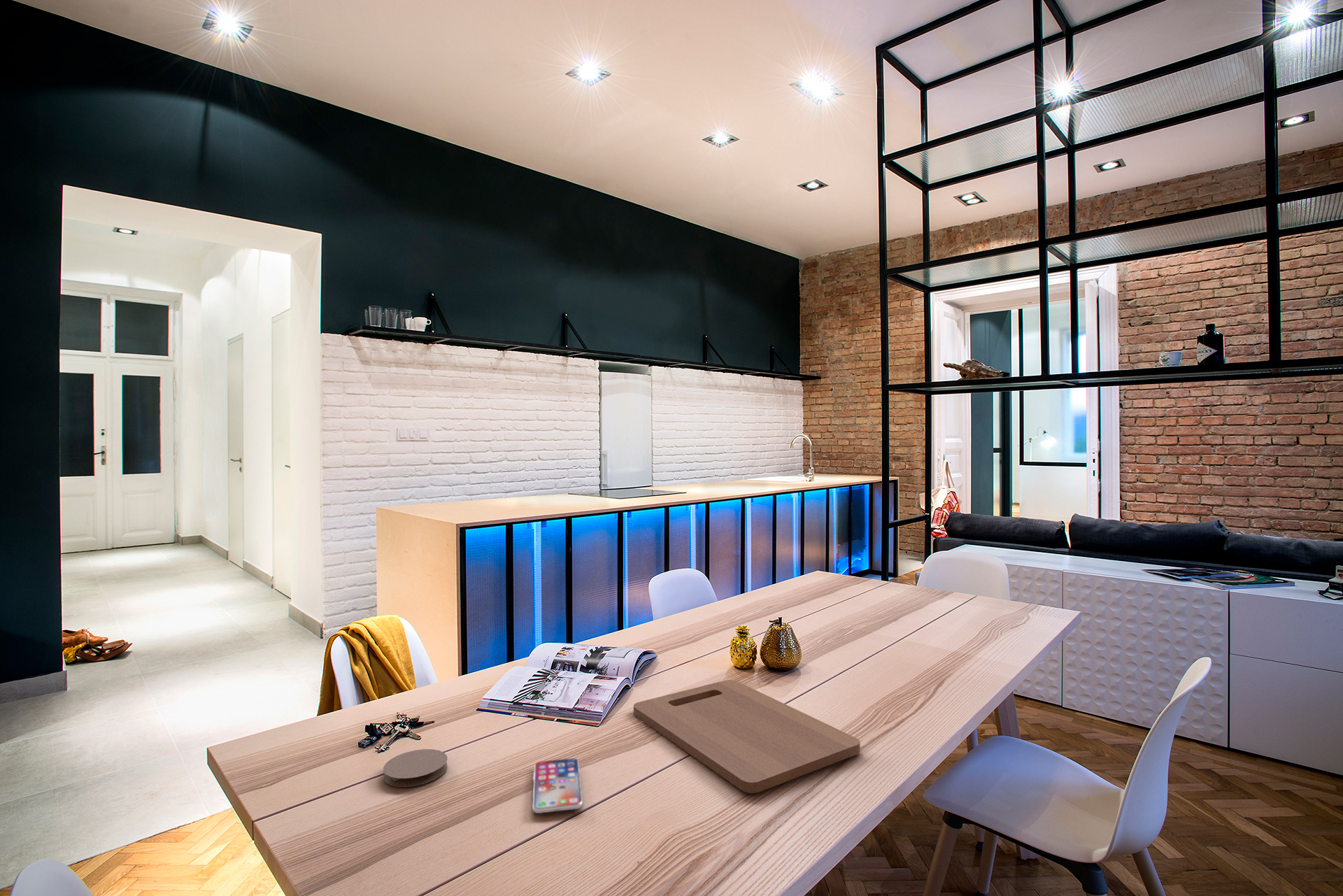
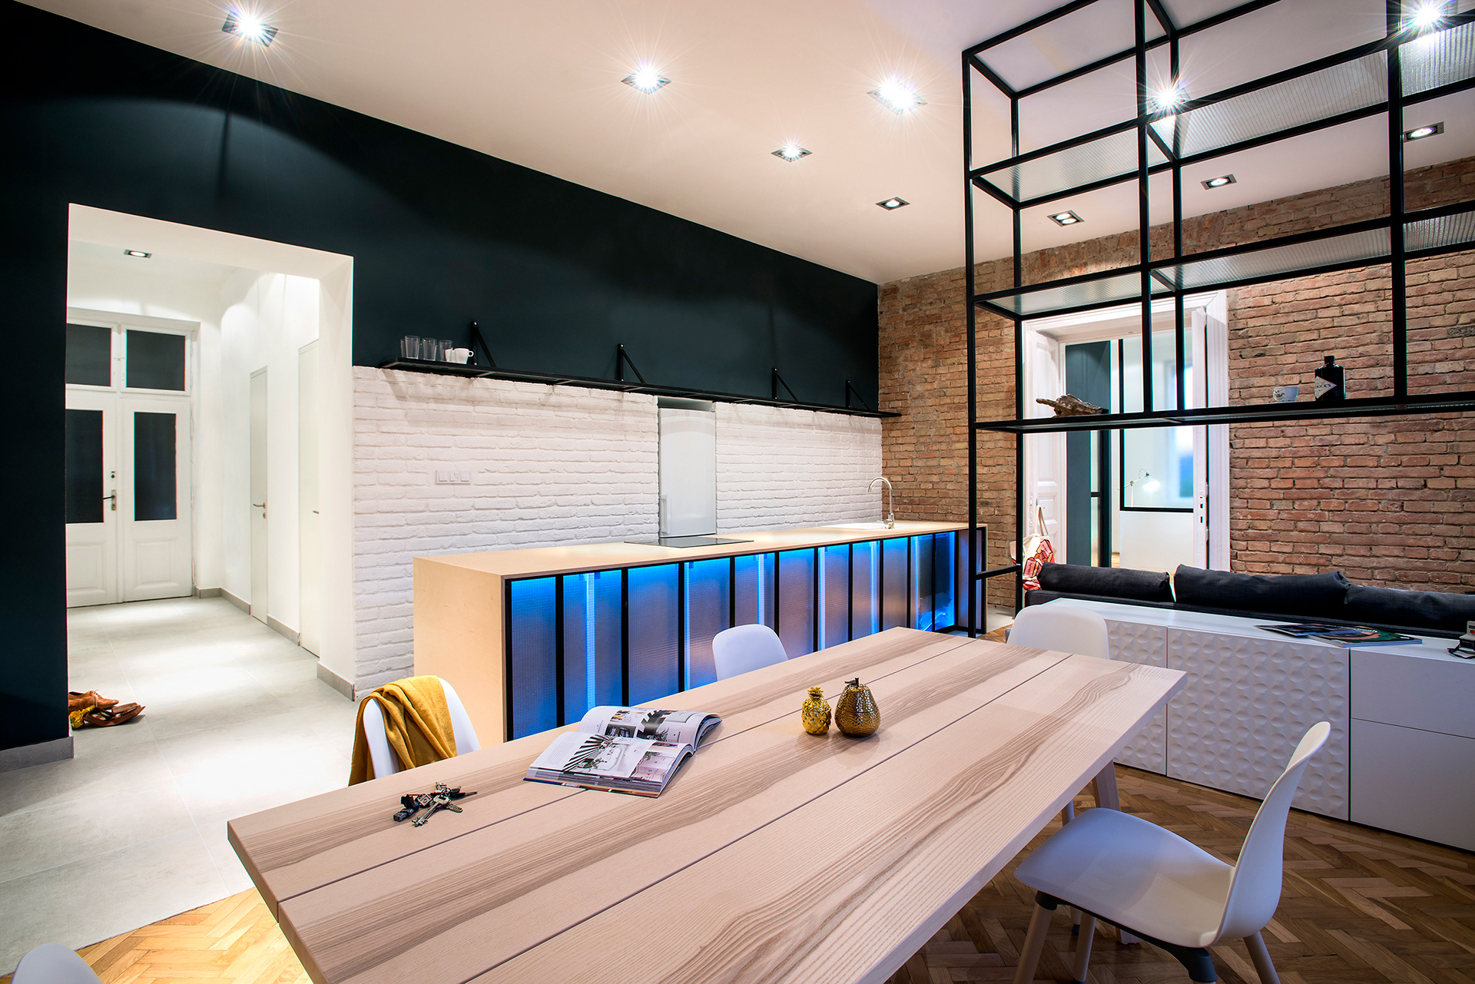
- coaster [383,748,448,788]
- smartphone [532,758,583,814]
- cutting board [633,679,861,794]
